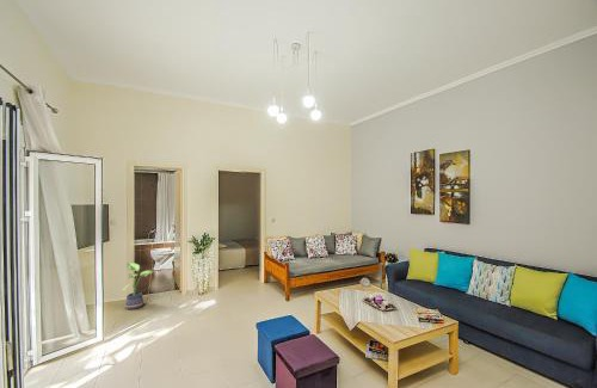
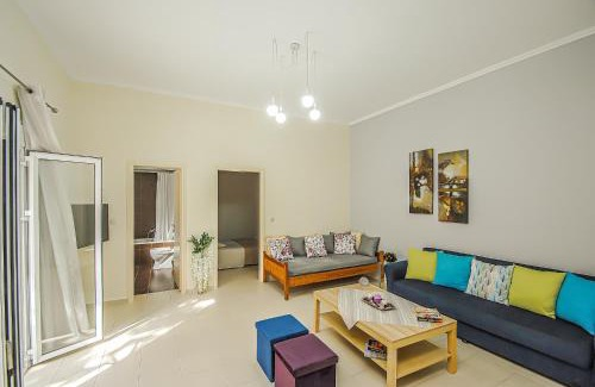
- potted plant [119,260,156,310]
